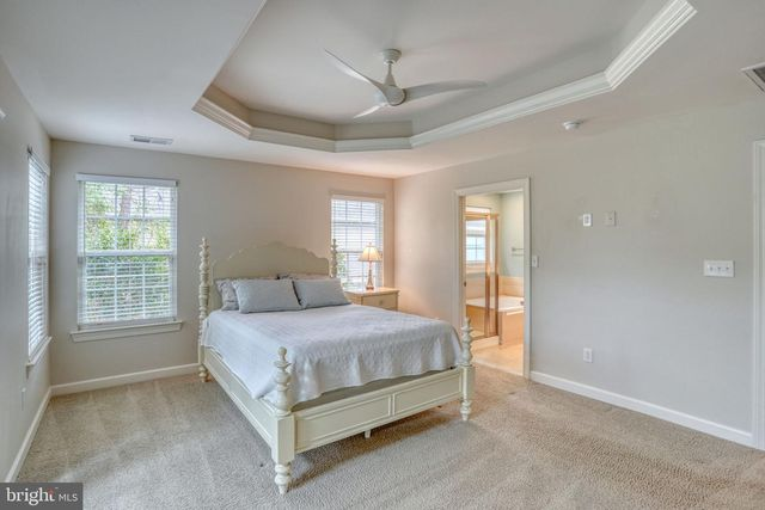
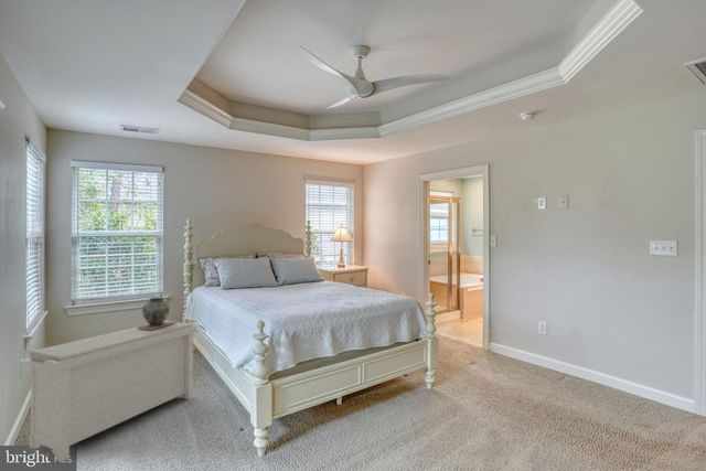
+ decorative vase [137,296,176,330]
+ bench [21,320,199,463]
